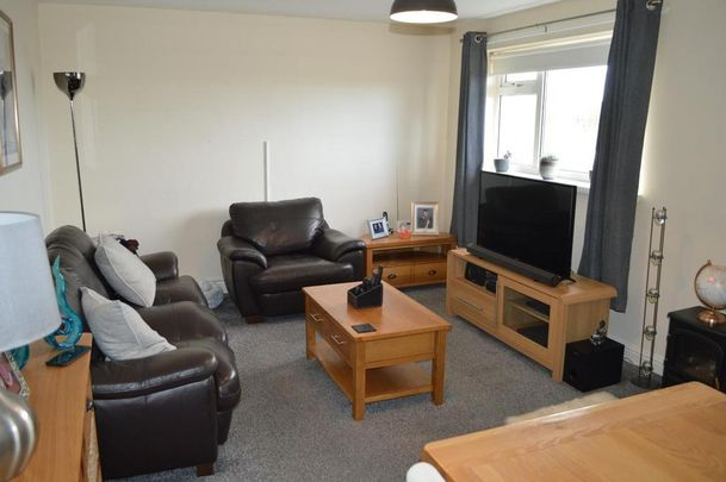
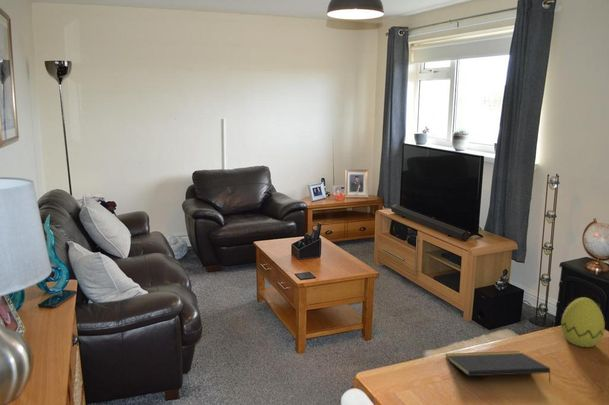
+ notepad [445,350,552,384]
+ decorative egg [560,296,606,348]
